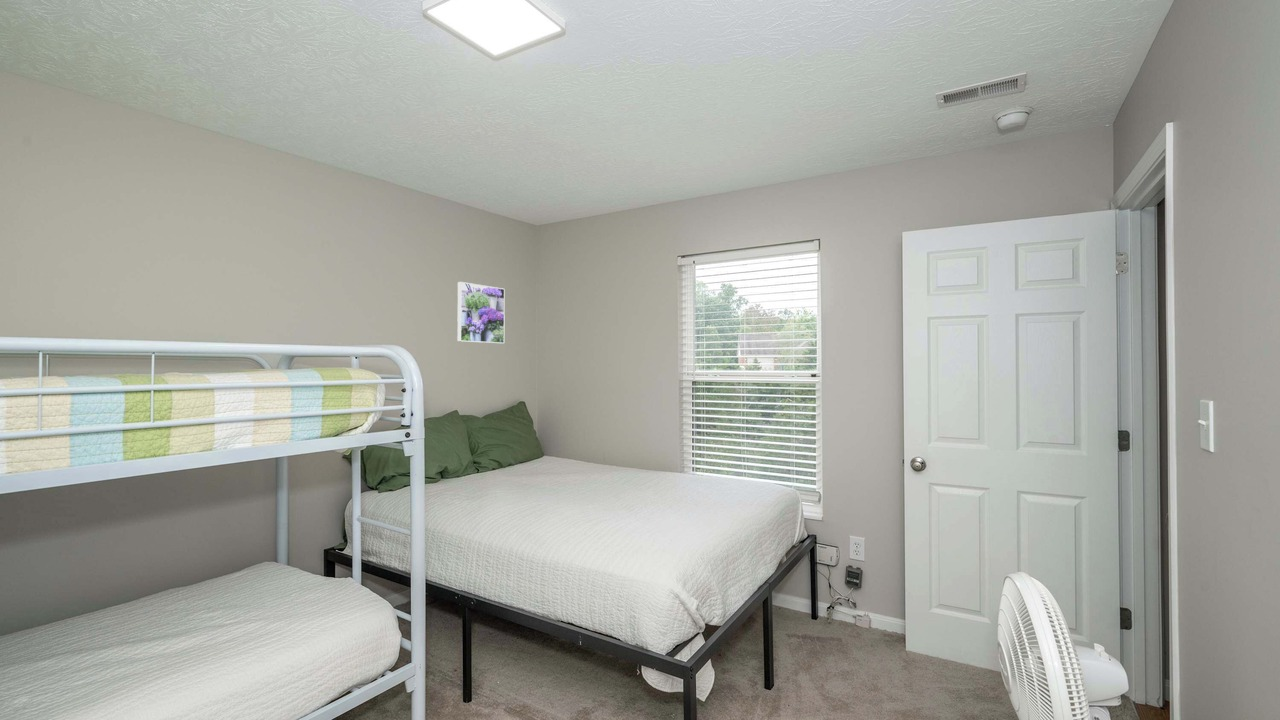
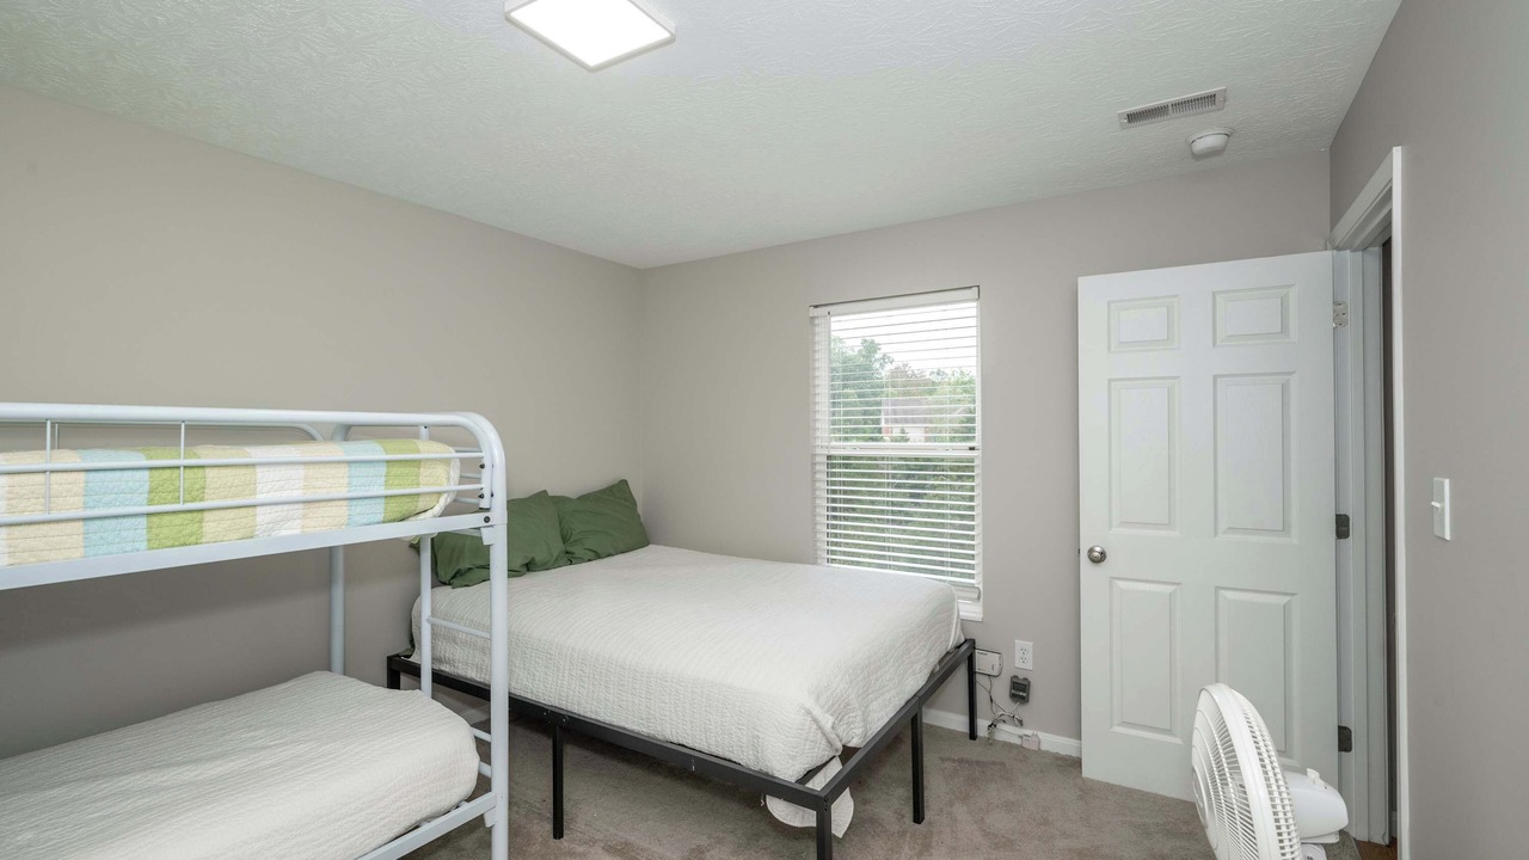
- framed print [456,281,506,344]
